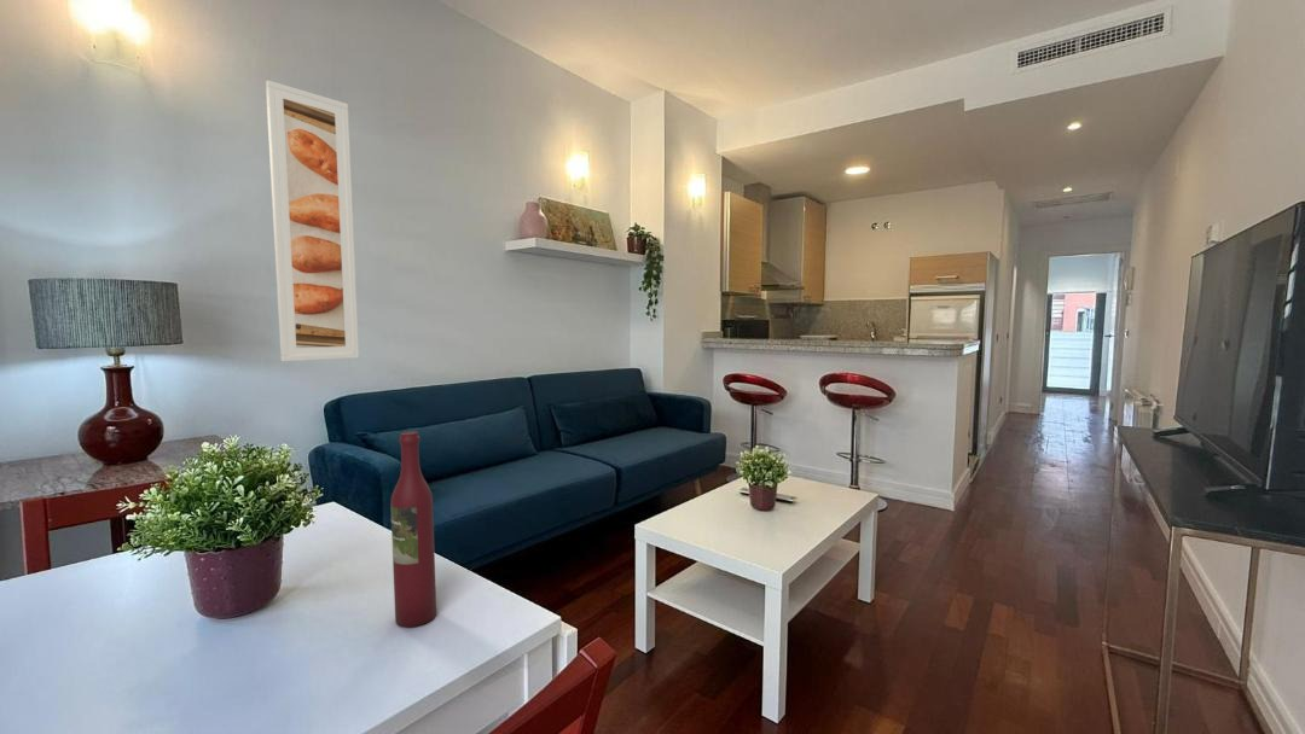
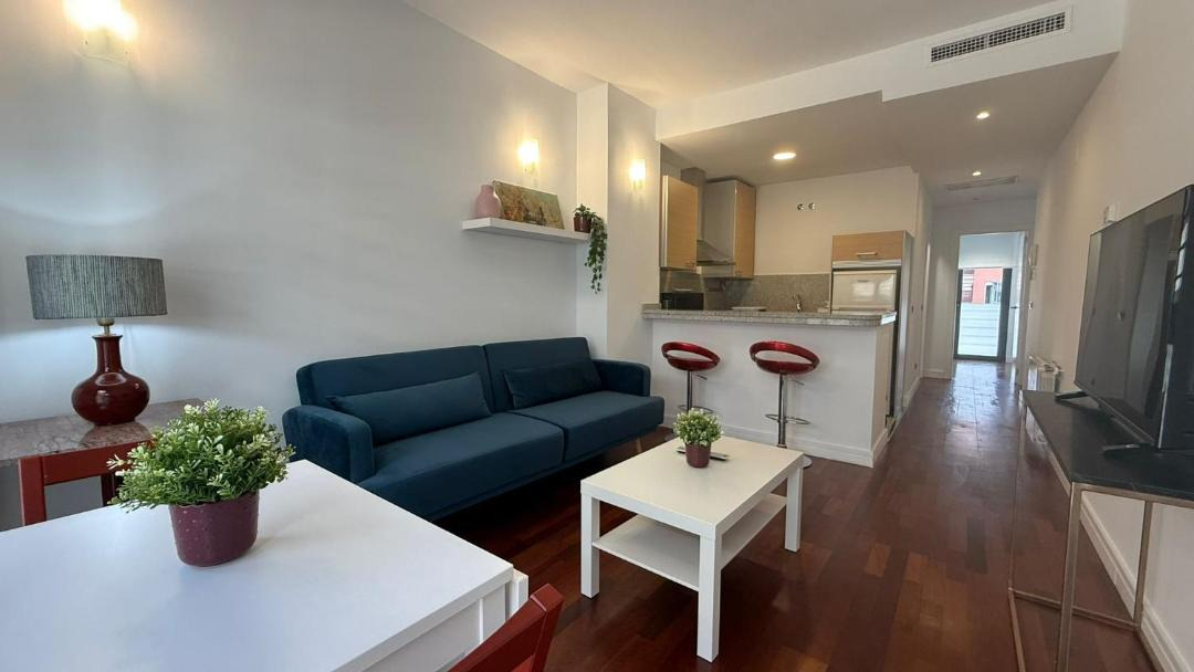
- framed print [265,78,360,362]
- wine bottle [389,430,437,628]
